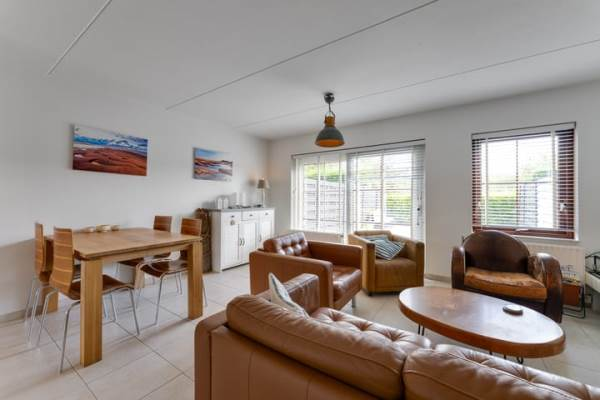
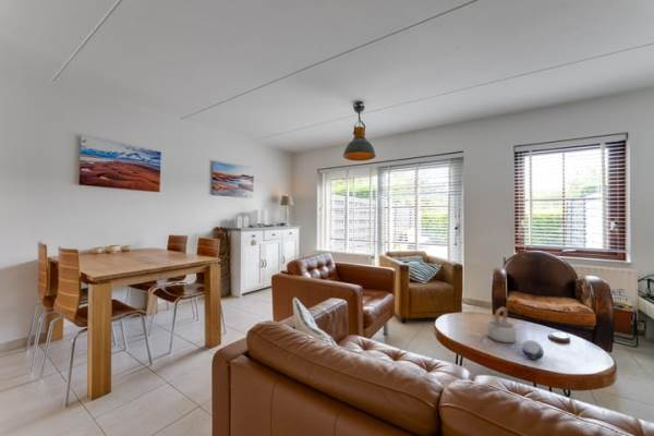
+ teapot [486,306,517,344]
+ decorative orb [521,339,545,361]
